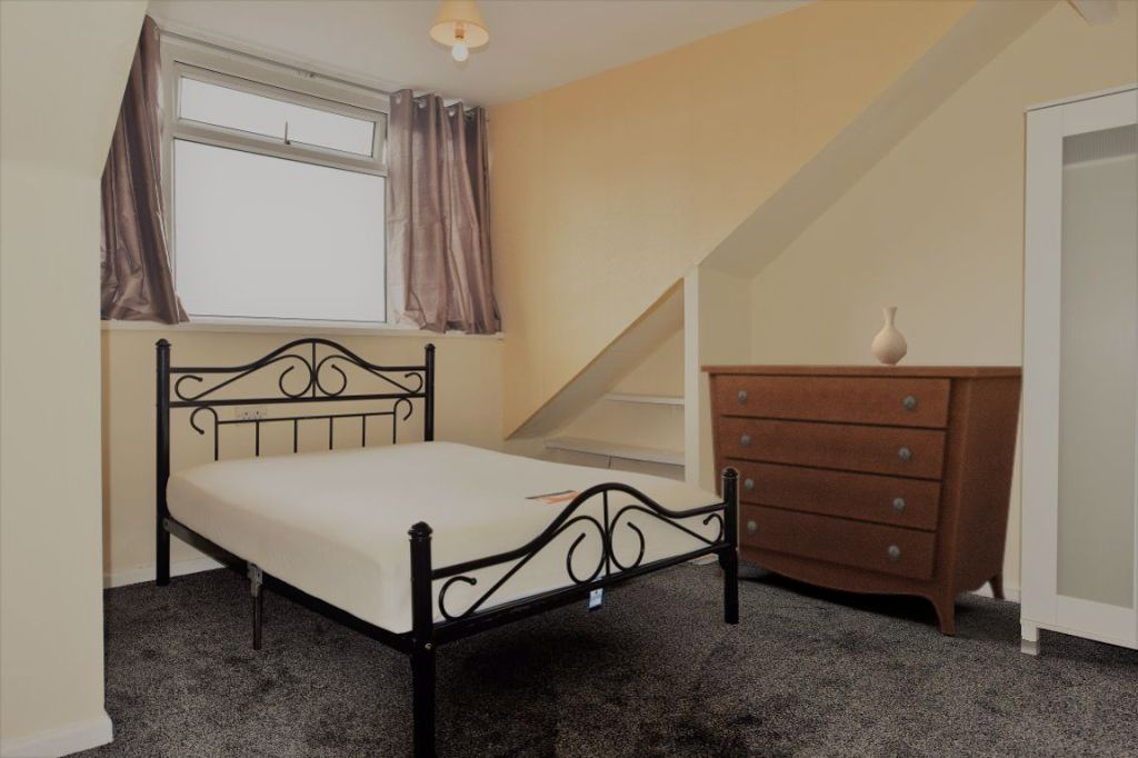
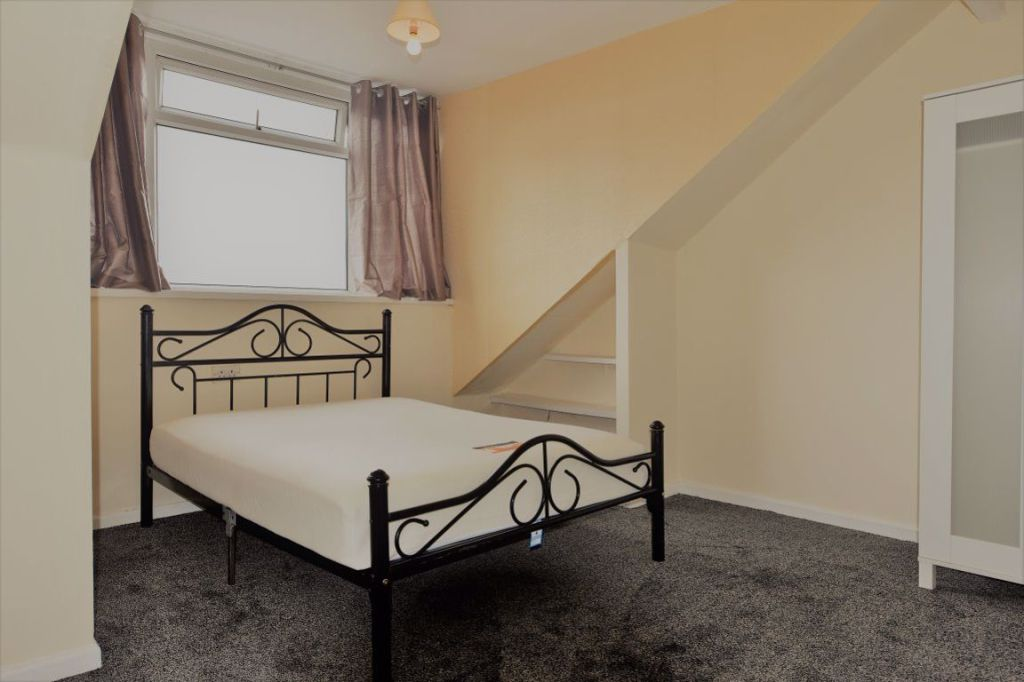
- dresser [699,363,1024,637]
- vase [870,306,908,366]
